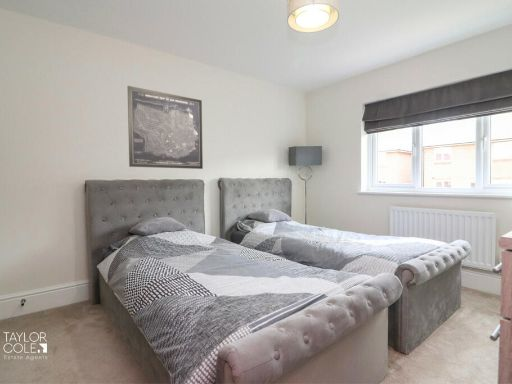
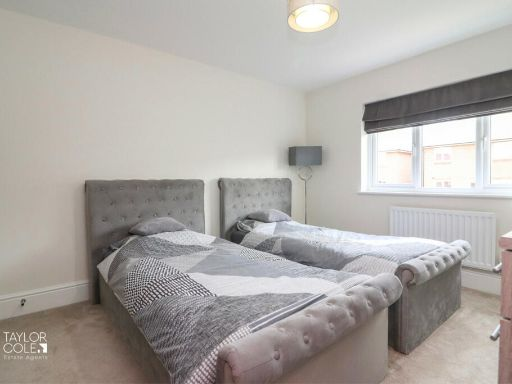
- wall art [127,85,204,170]
